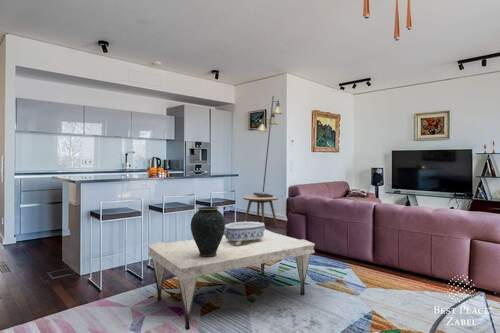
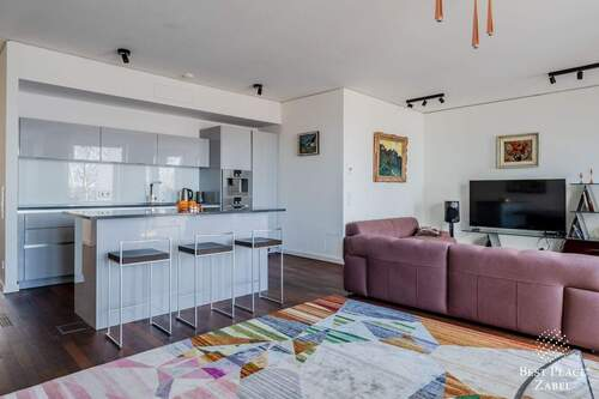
- side table [242,195,279,229]
- decorative bowl [223,221,266,245]
- coffee table [147,229,316,331]
- vase [190,206,226,257]
- lamp [252,95,284,197]
